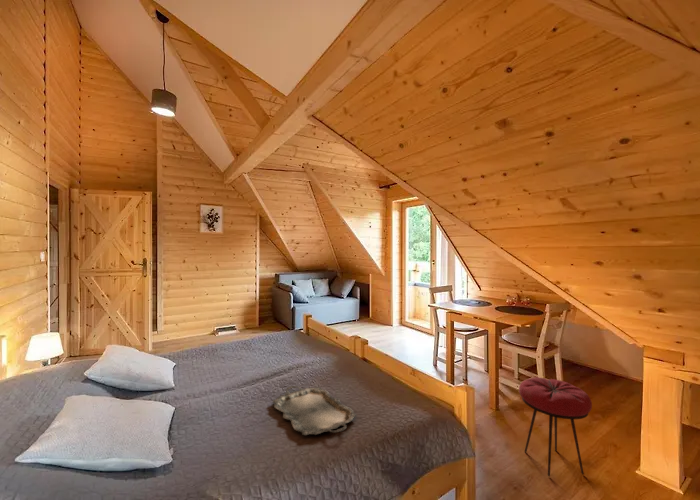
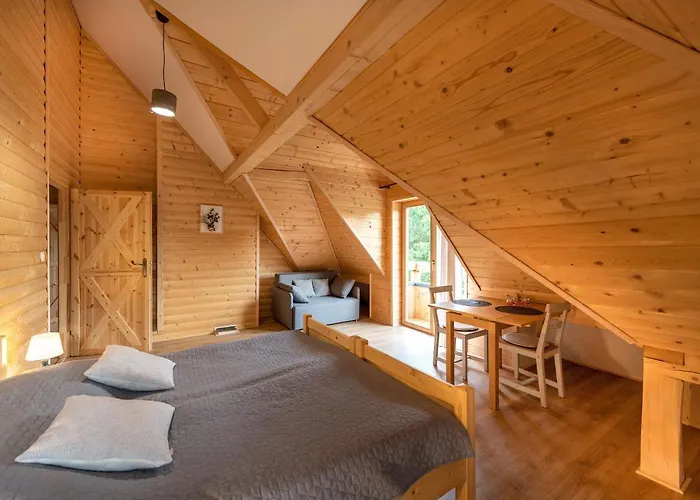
- serving tray [271,385,357,436]
- stool [518,376,593,477]
